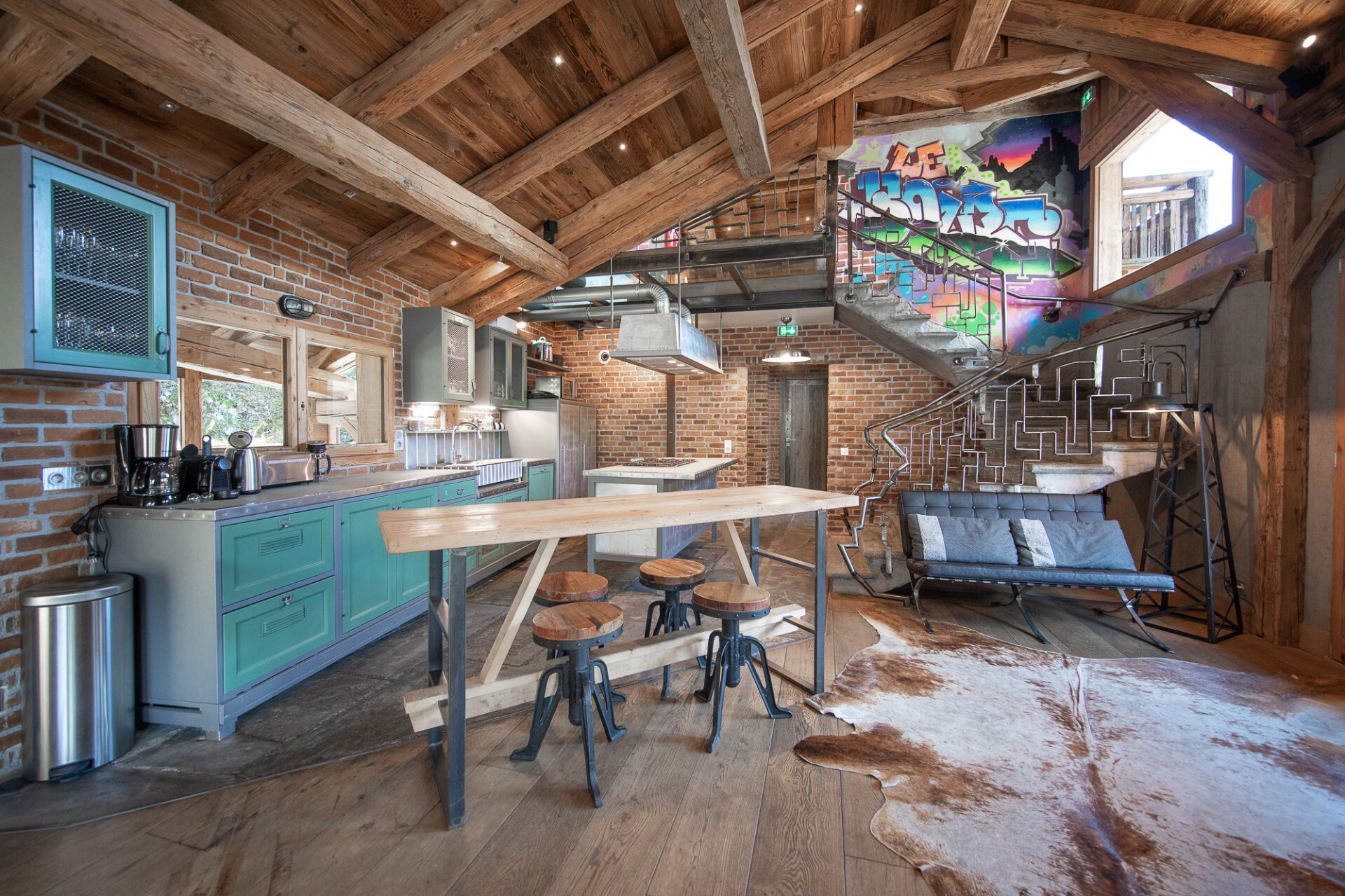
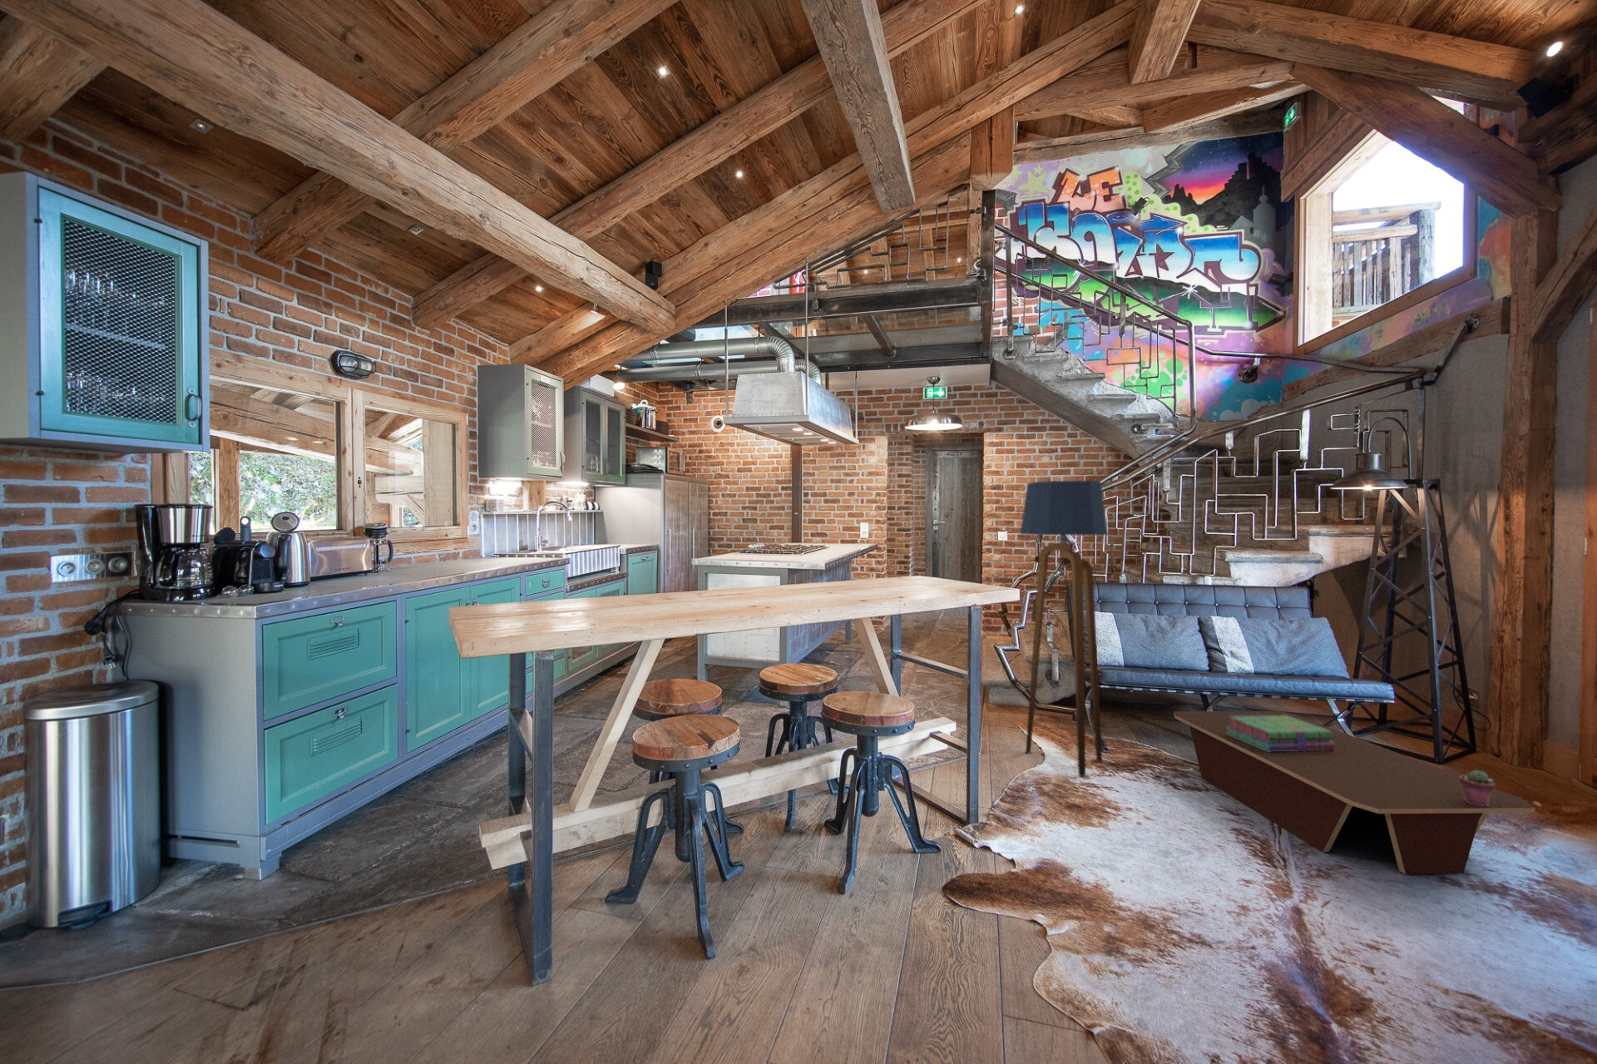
+ stack of books [1225,715,1335,752]
+ coffee table [1173,710,1536,875]
+ potted succulent [1459,770,1496,806]
+ floor lamp [1020,480,1109,777]
